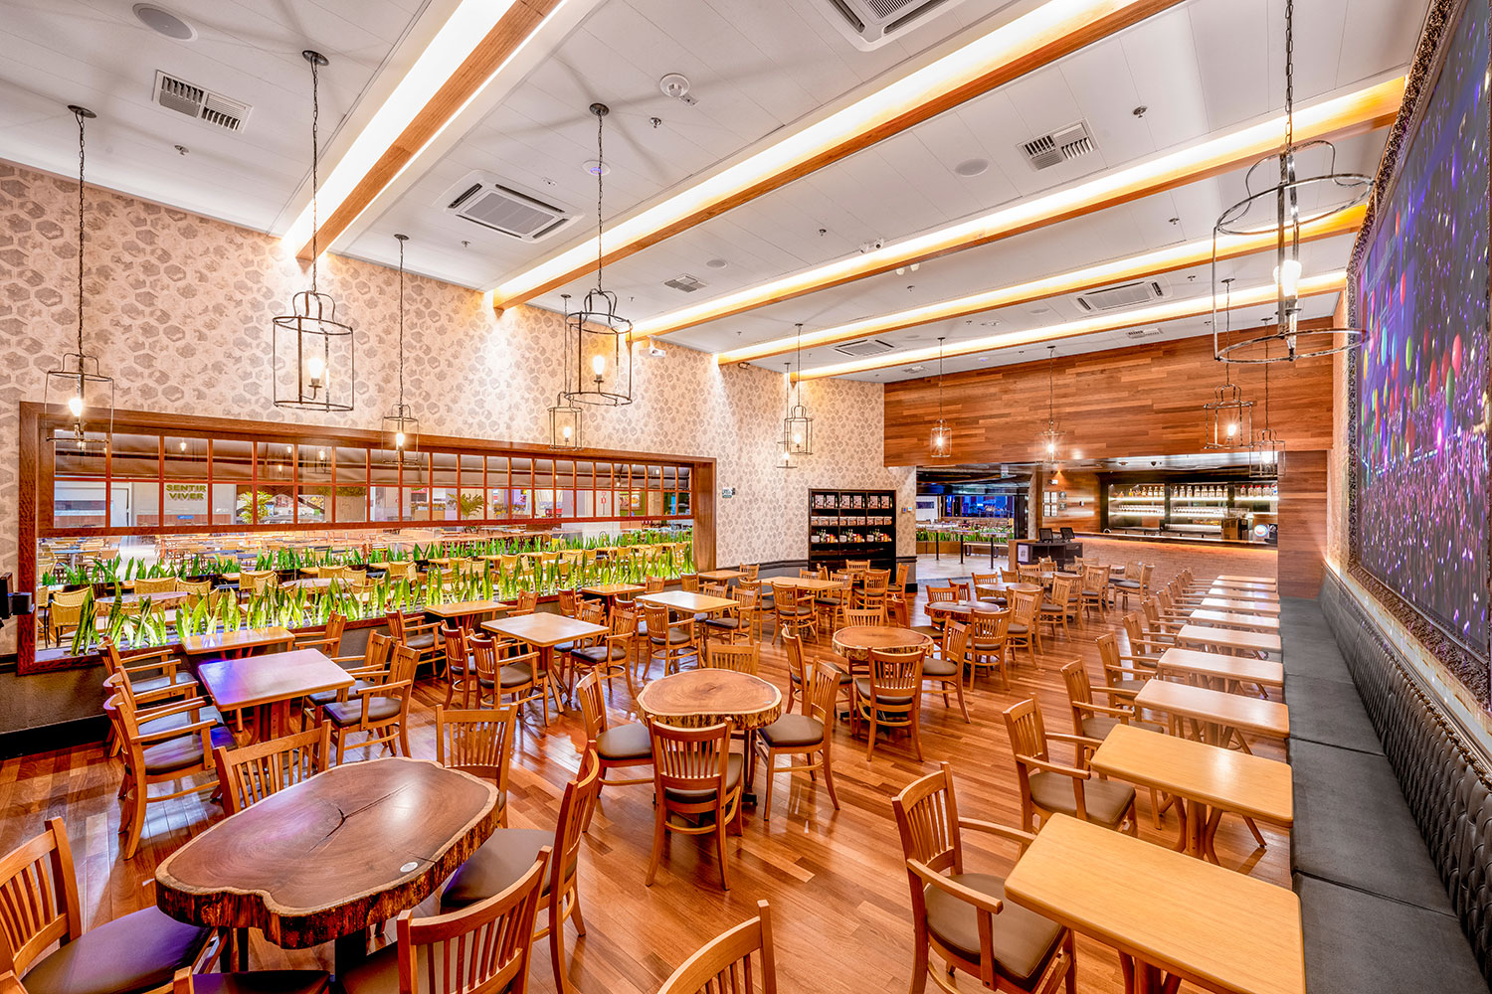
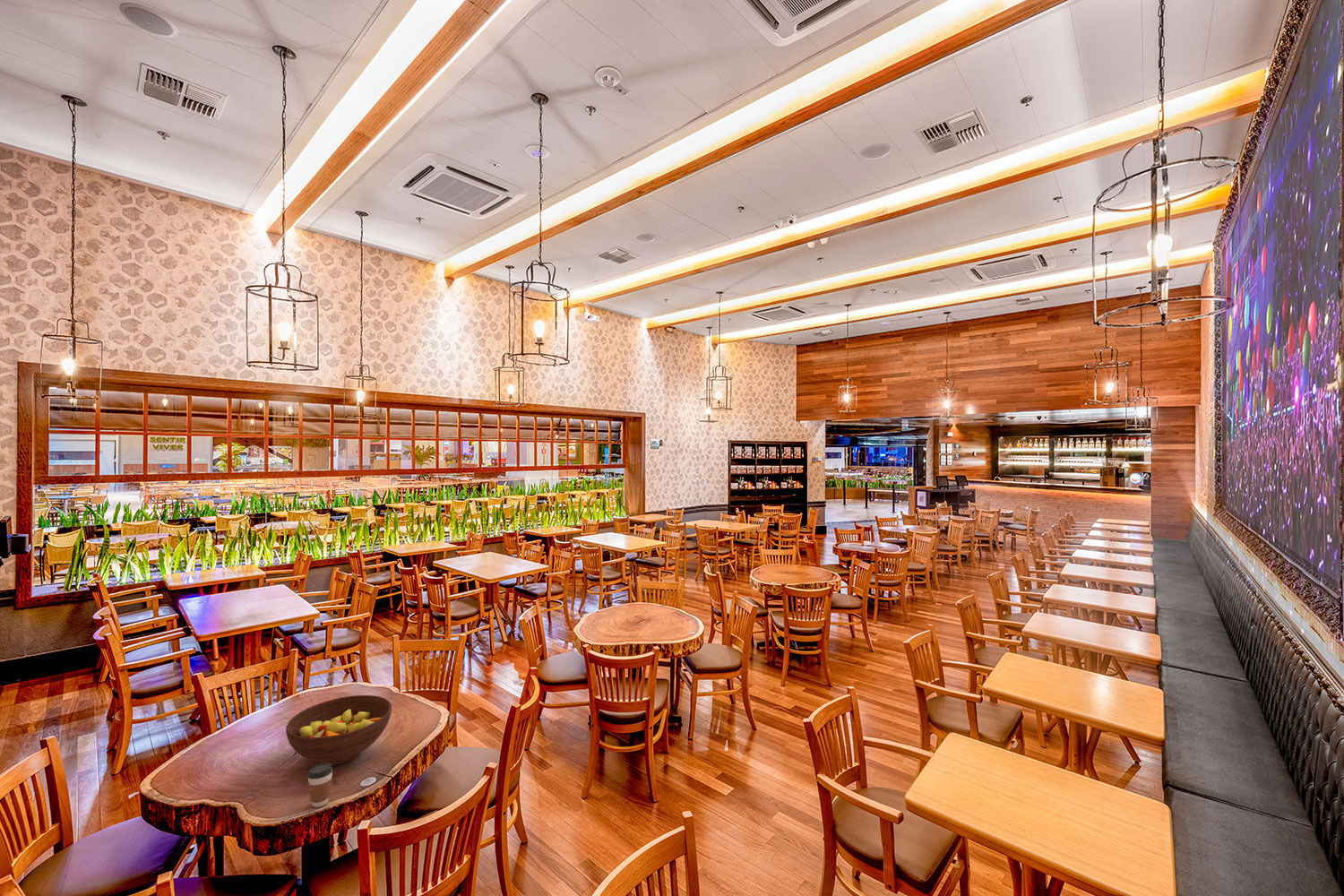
+ fruit bowl [285,694,392,766]
+ coffee cup [306,763,334,808]
